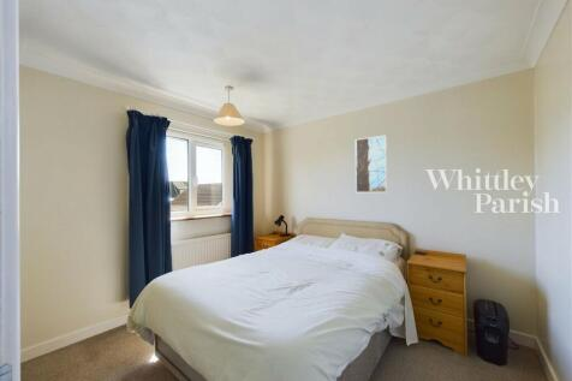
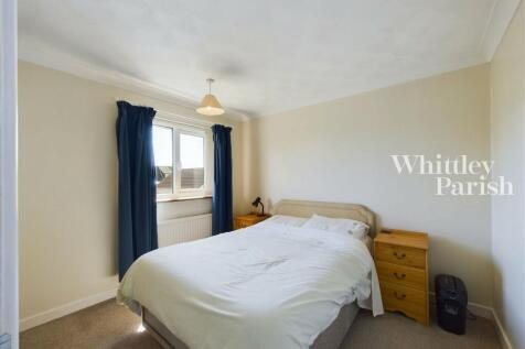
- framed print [354,135,388,194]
